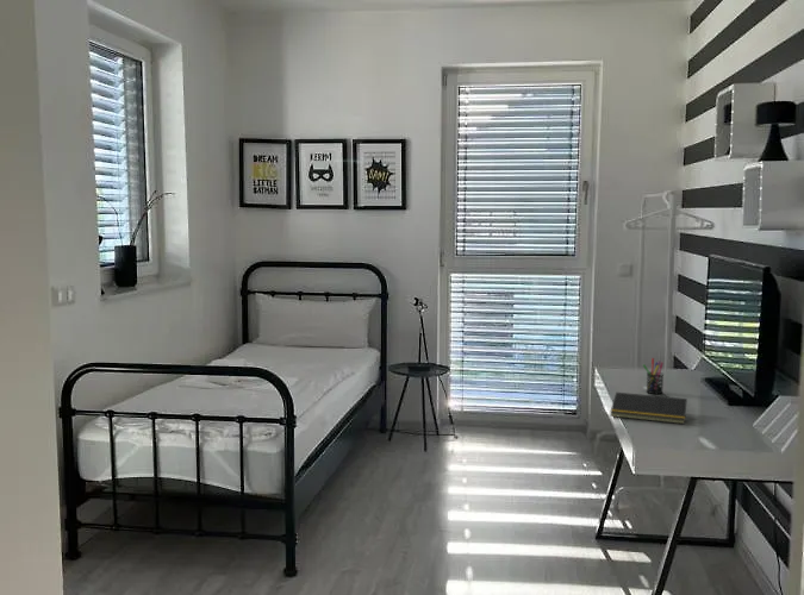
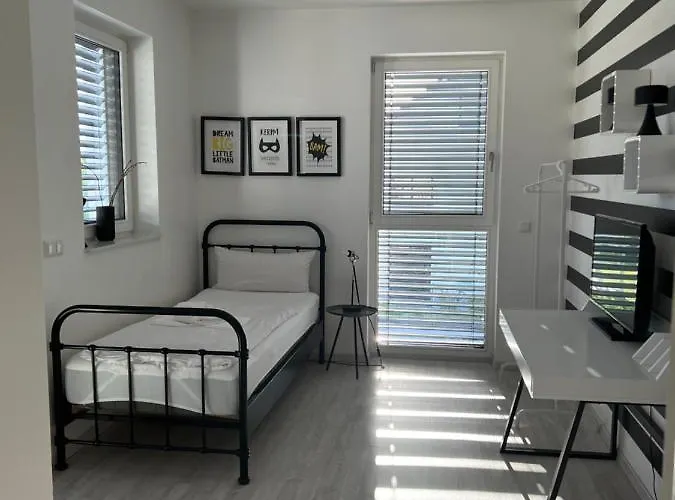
- pen holder [642,357,665,395]
- notepad [609,392,688,425]
